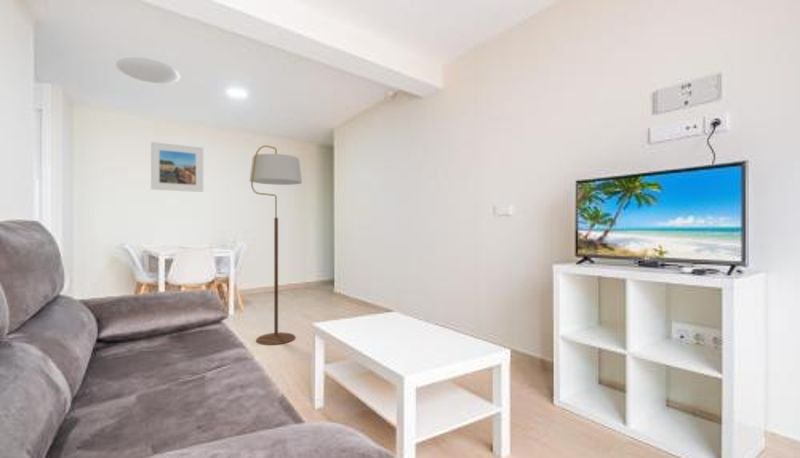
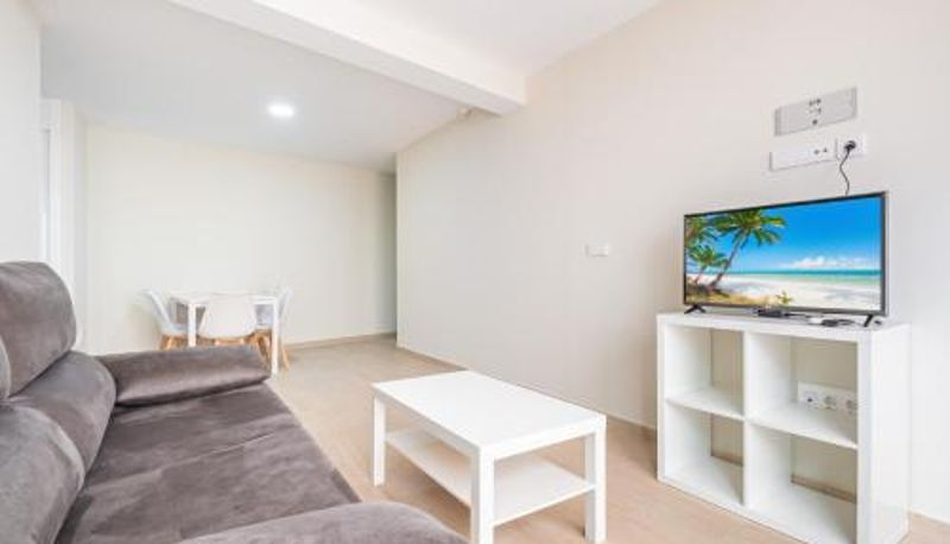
- ceiling light [115,56,182,85]
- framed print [150,141,204,193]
- floor lamp [248,144,303,346]
